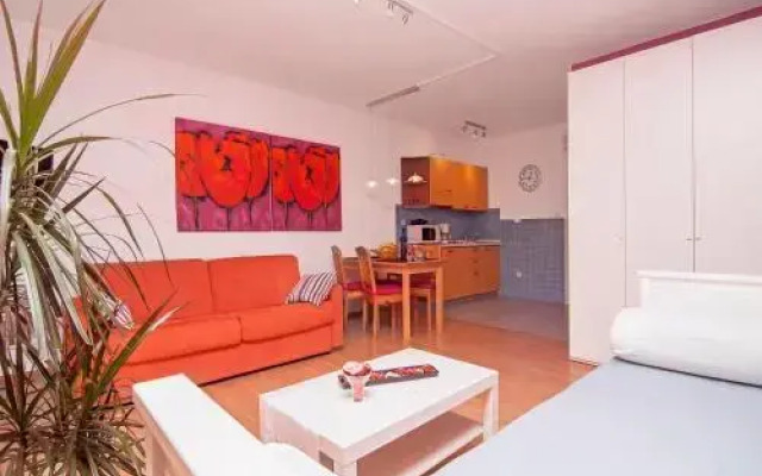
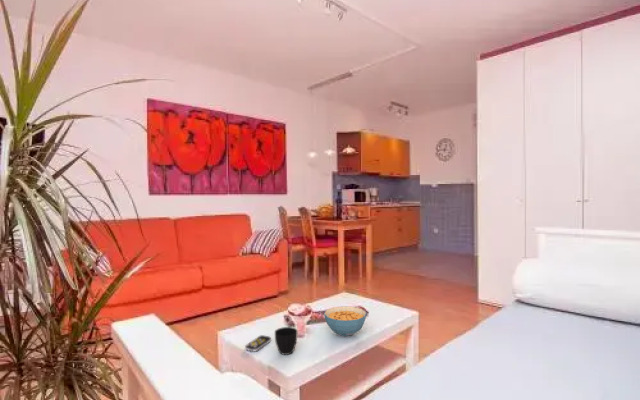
+ remote control [244,334,272,353]
+ cereal bowl [323,305,367,337]
+ cup [274,326,298,356]
